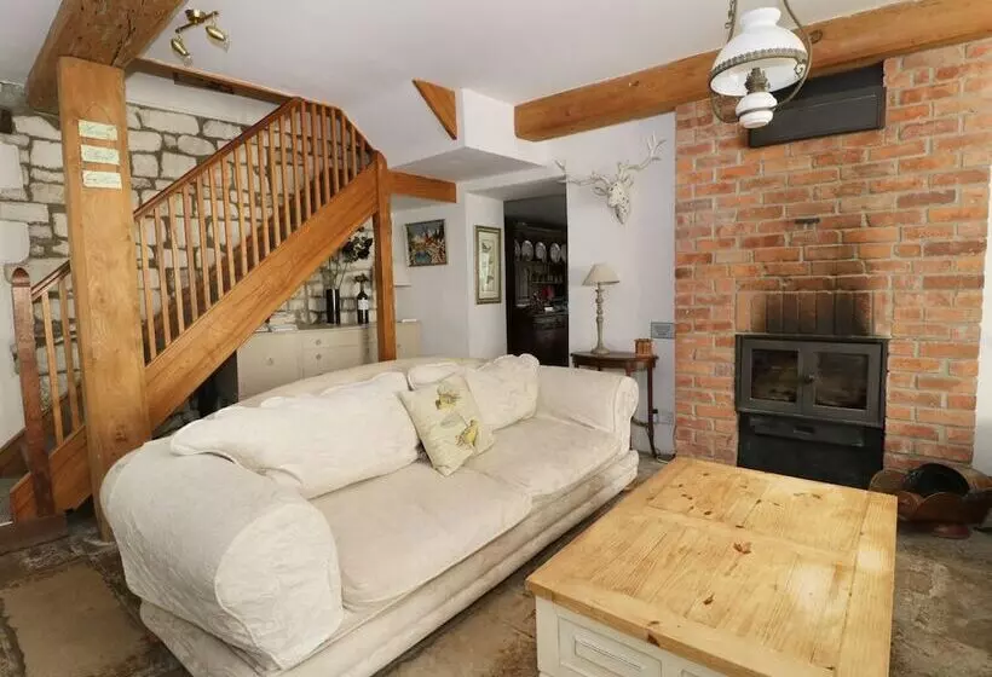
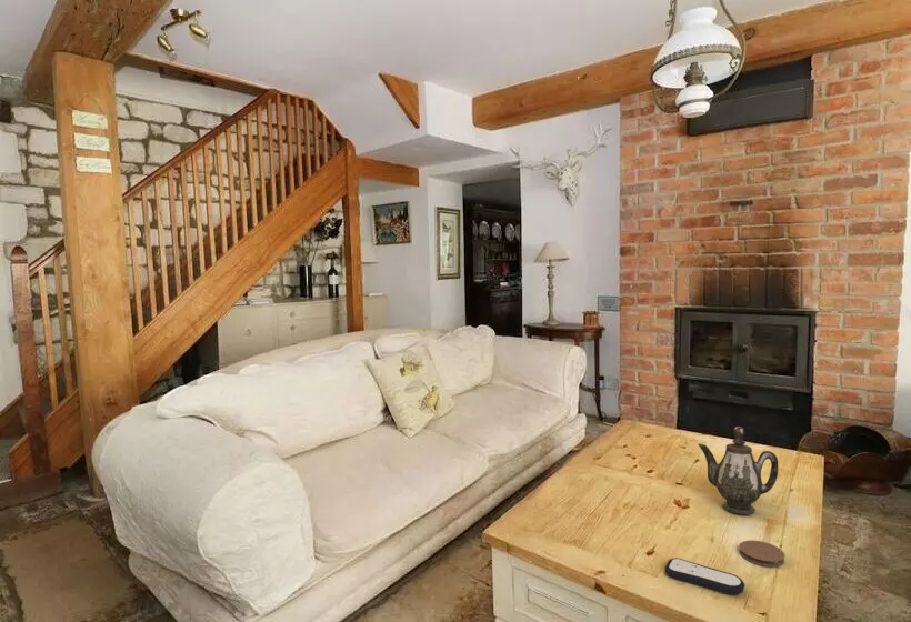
+ teapot [697,425,780,516]
+ coaster [738,539,785,568]
+ remote control [664,556,745,595]
